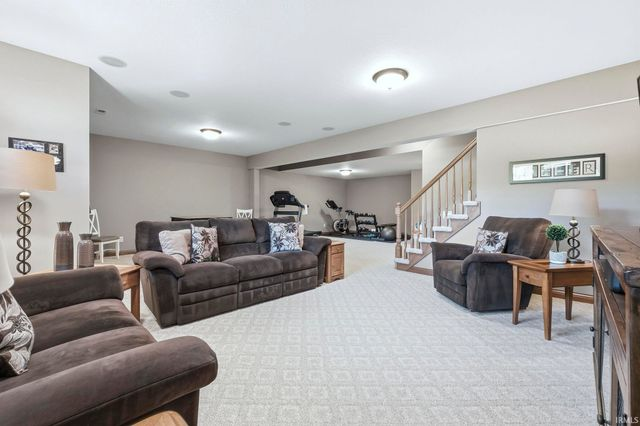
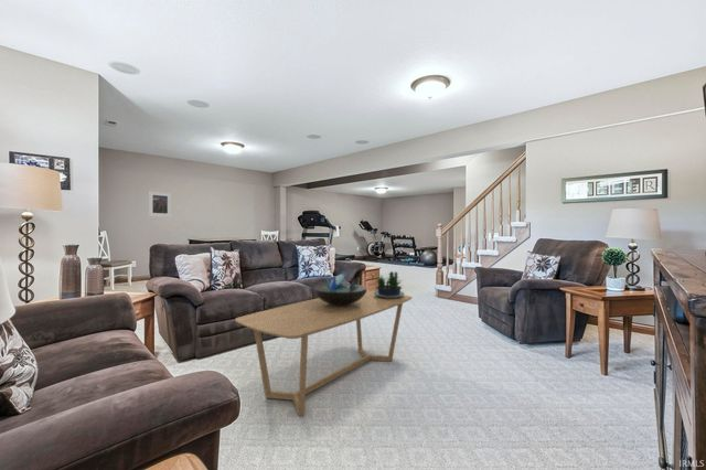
+ coffee table [234,289,414,417]
+ potted plant [374,270,406,298]
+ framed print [148,191,172,218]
+ decorative bowl [313,273,368,305]
